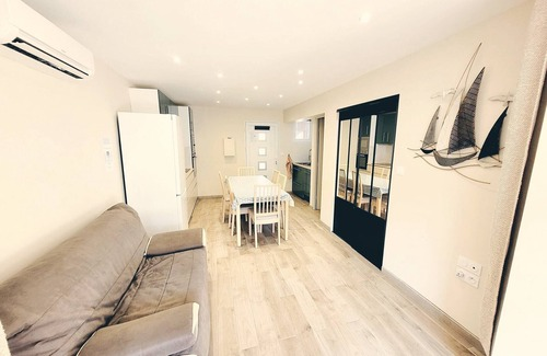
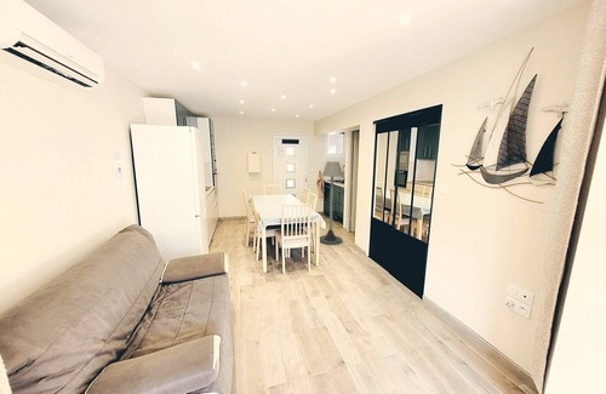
+ floor lamp [319,160,344,246]
